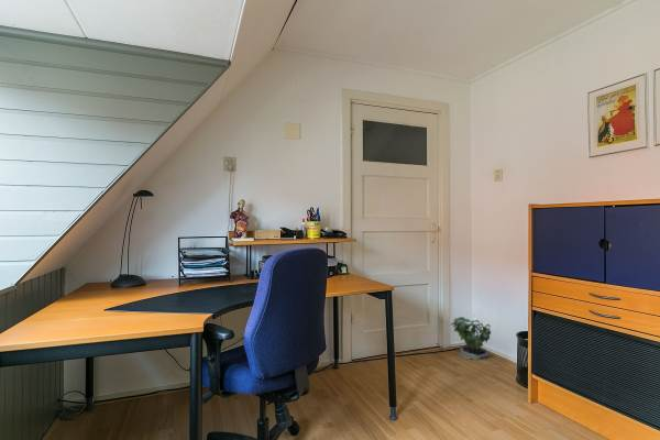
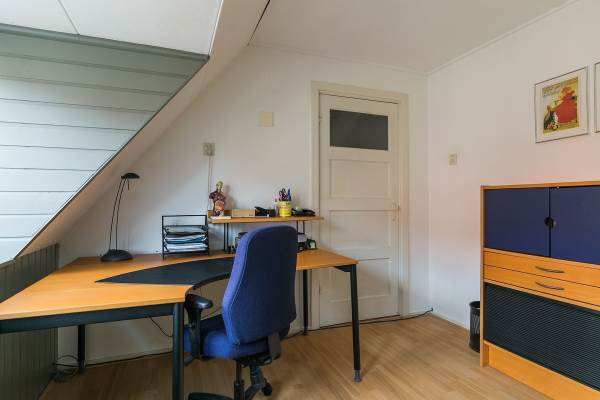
- potted plant [450,314,494,361]
